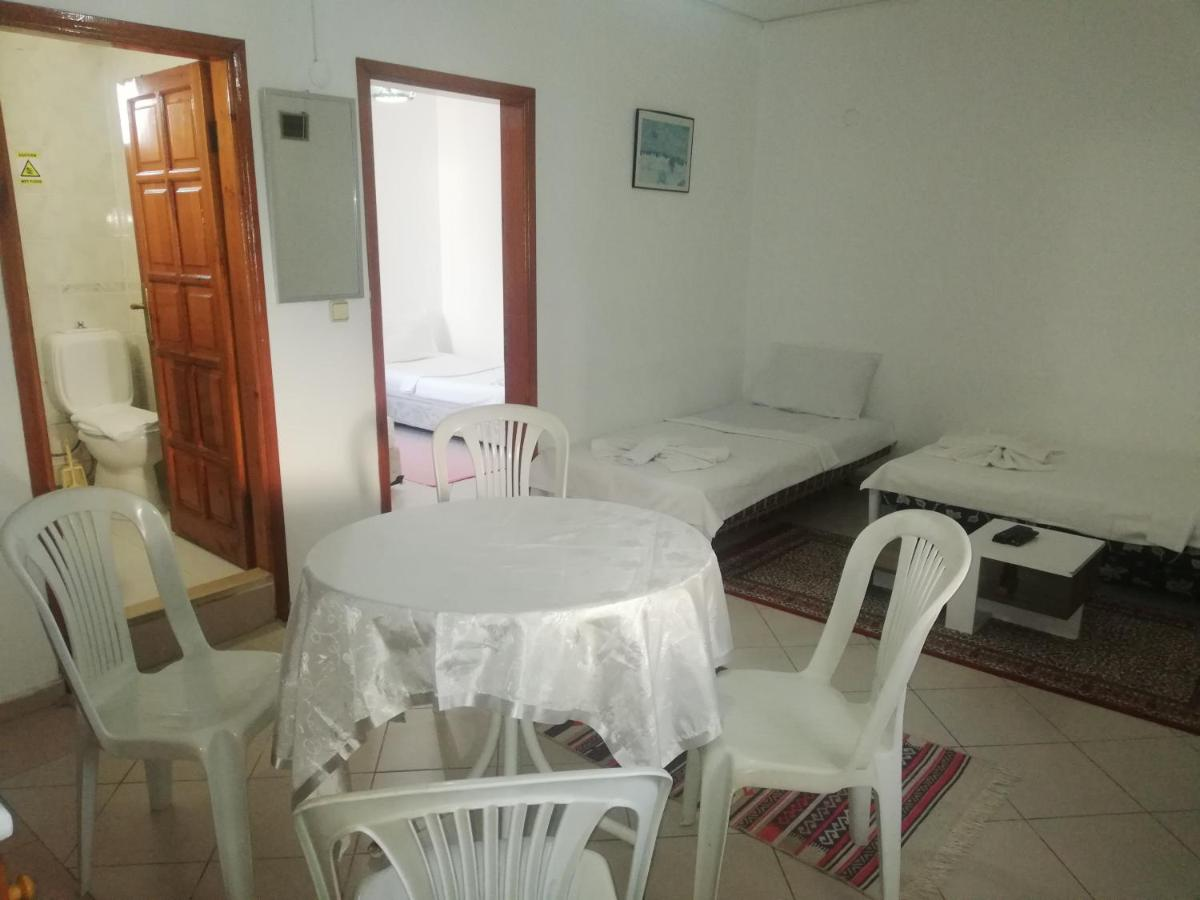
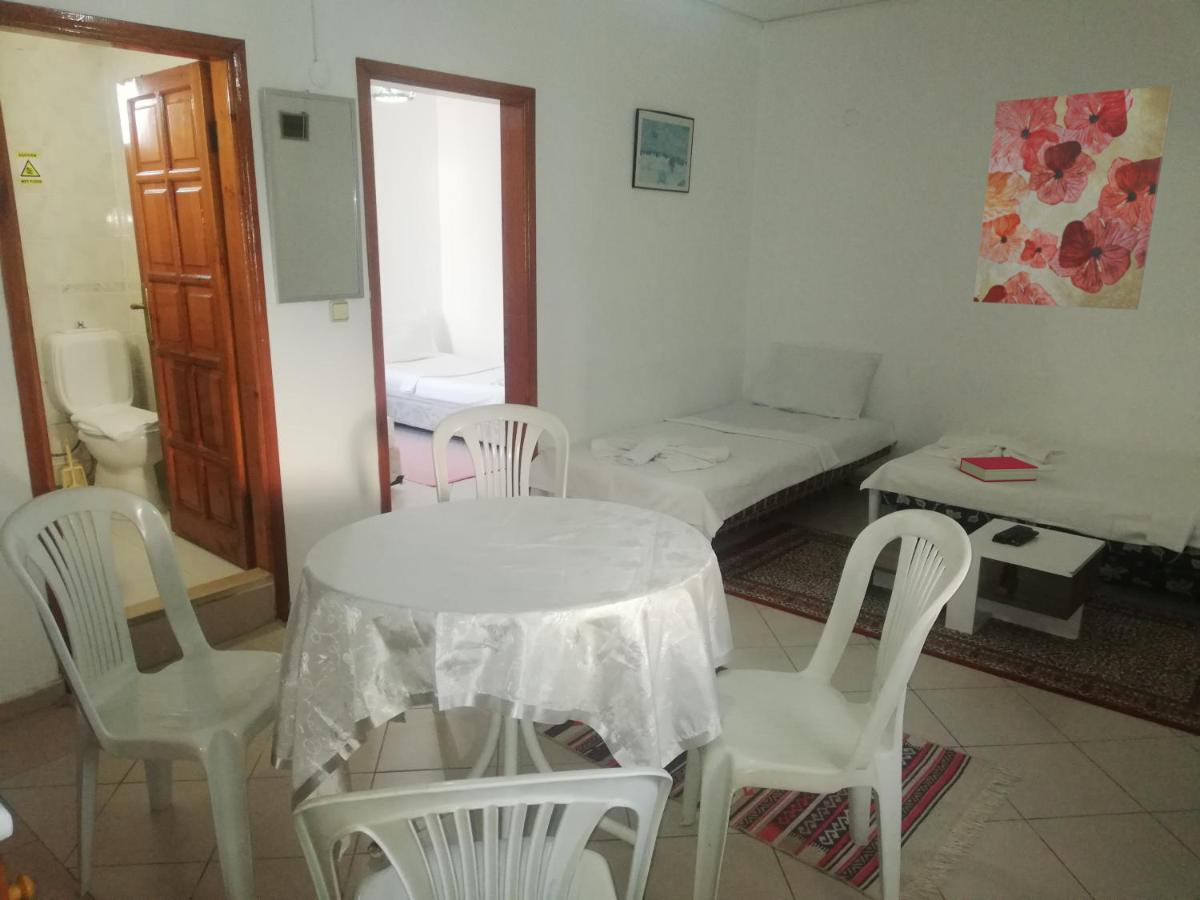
+ book [959,456,1039,483]
+ wall art [972,84,1175,311]
